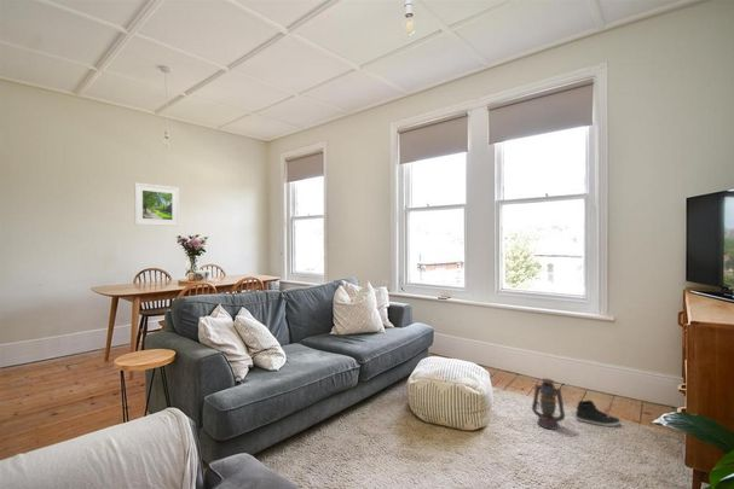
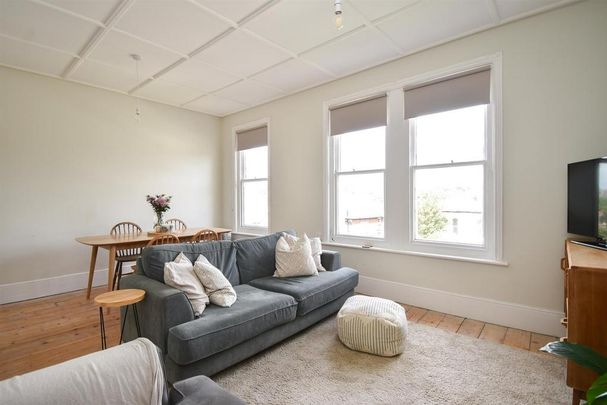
- lantern [531,378,566,431]
- sneaker [574,400,623,427]
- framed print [133,182,180,227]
